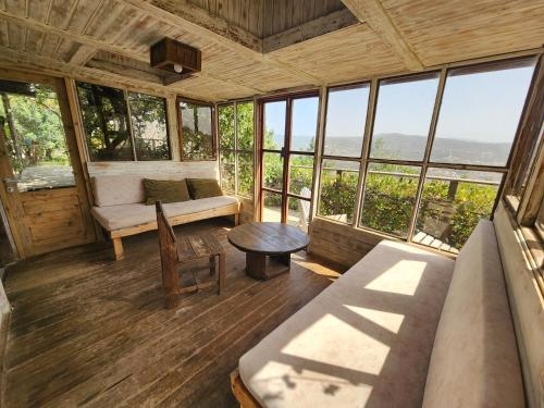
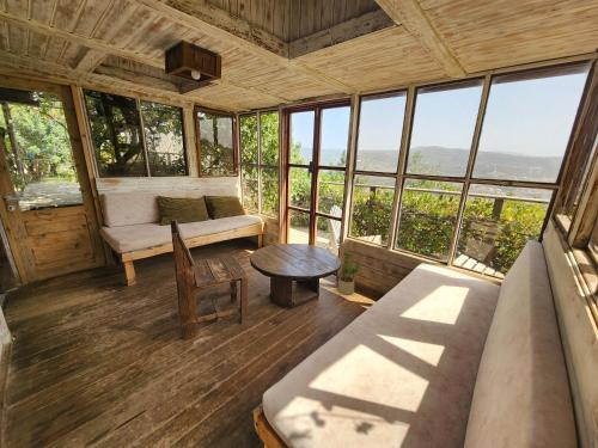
+ potted plant [336,251,364,295]
